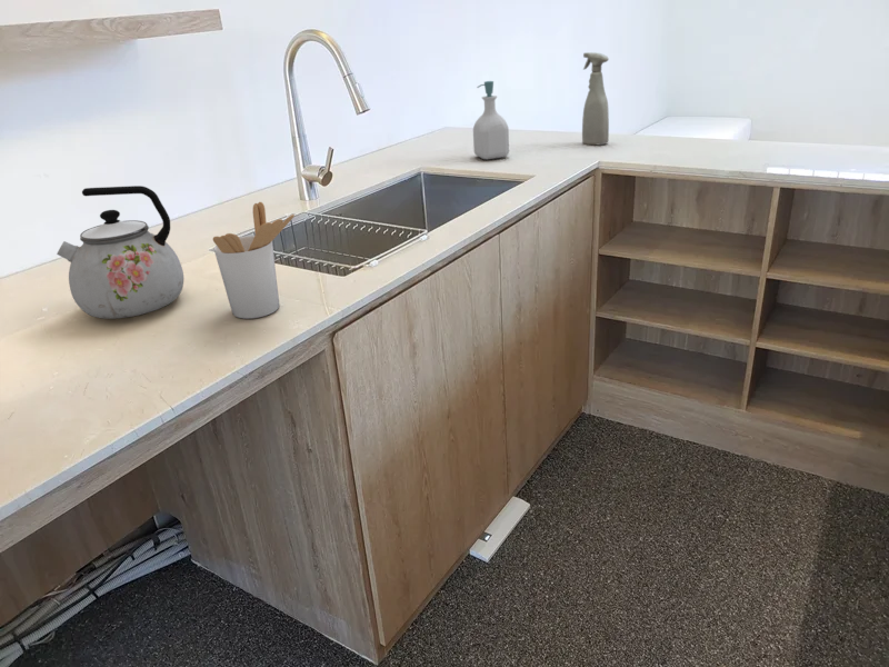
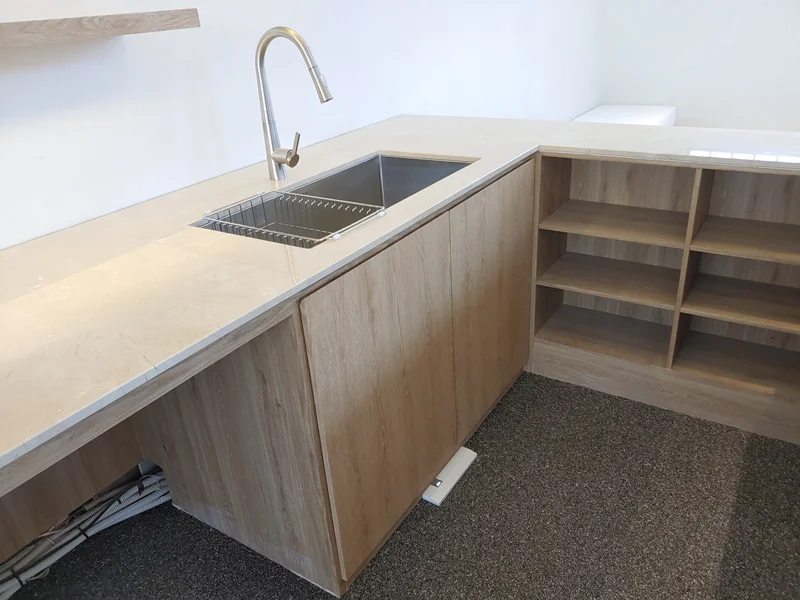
- soap bottle [472,80,510,160]
- spray bottle [581,51,610,146]
- kettle [56,185,184,320]
- utensil holder [212,201,296,320]
